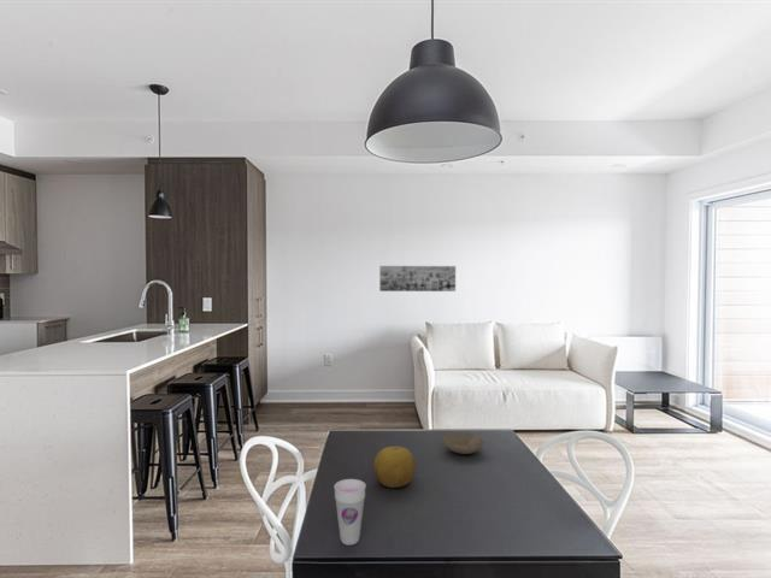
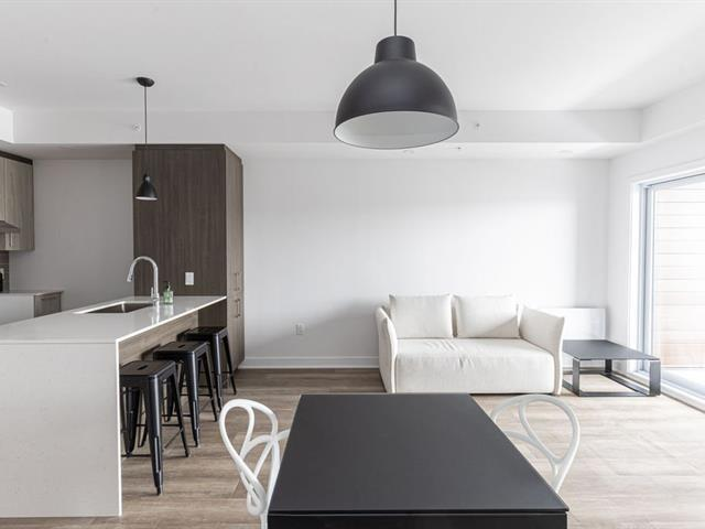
- bowl [442,432,485,455]
- cup [332,478,367,547]
- fruit [372,446,417,489]
- wall art [378,265,457,293]
